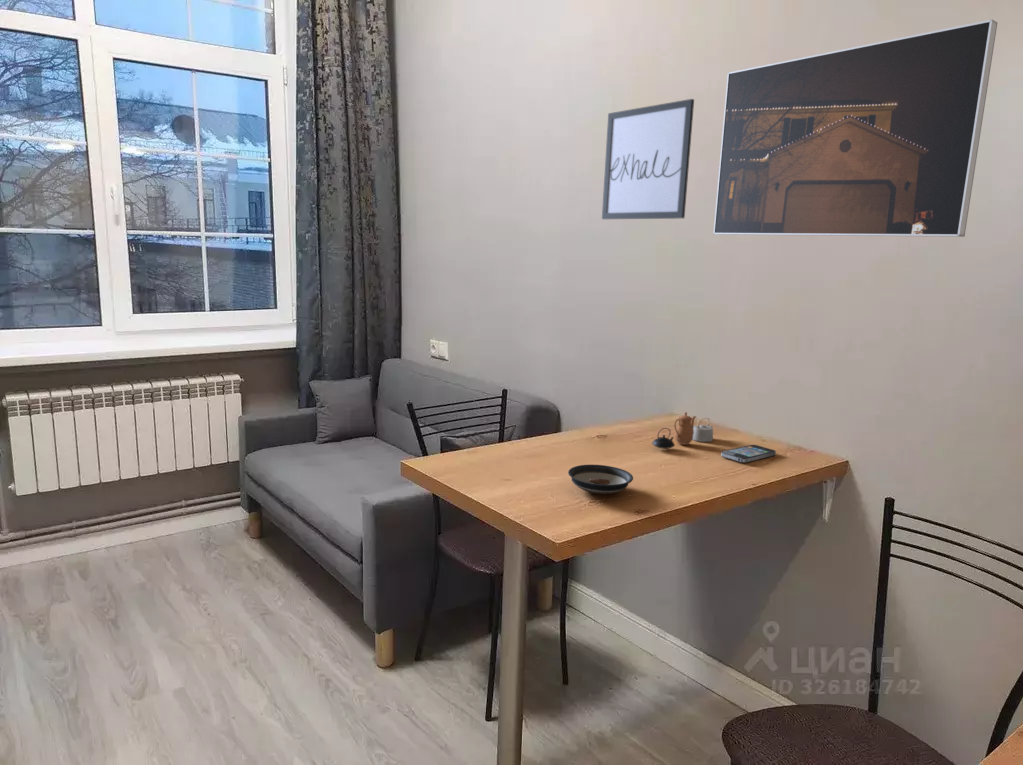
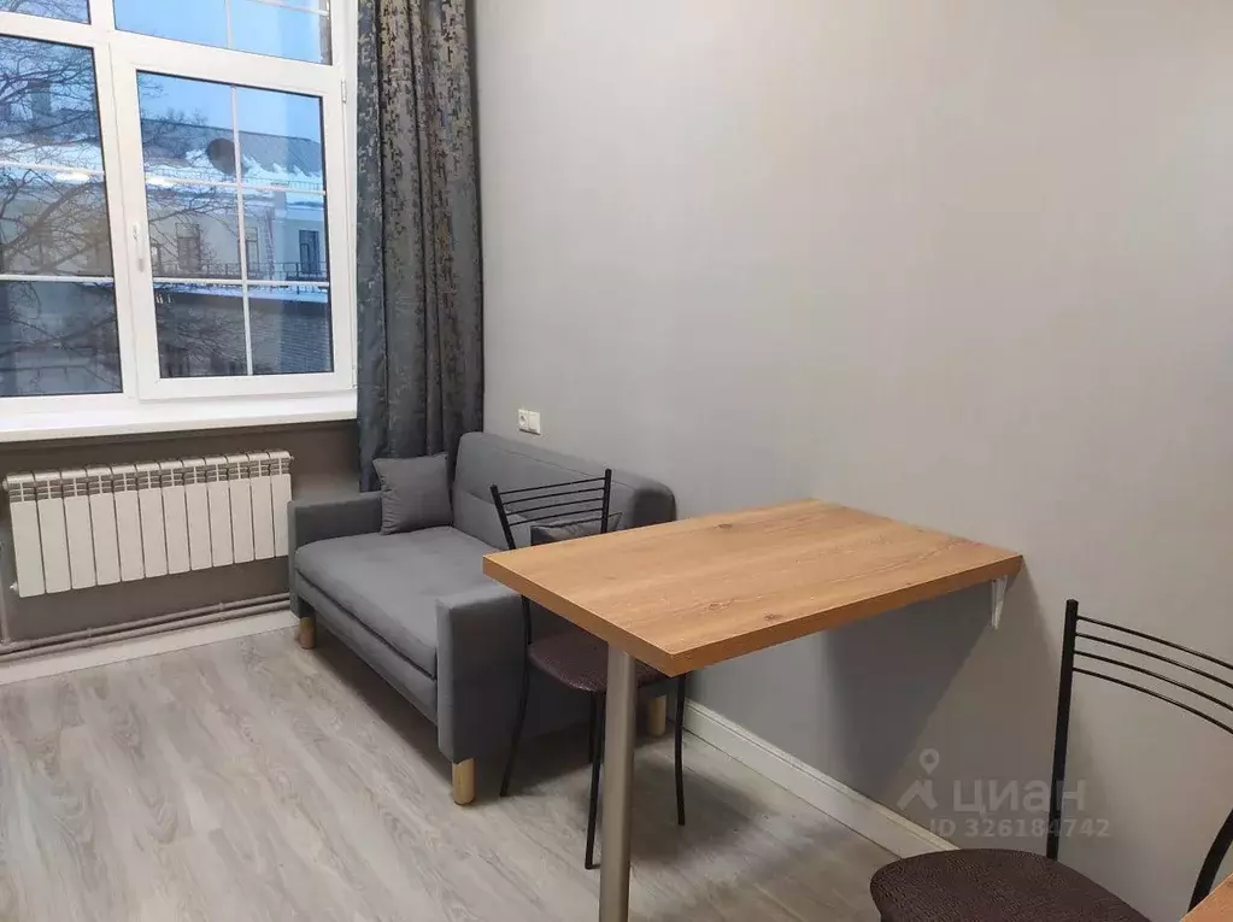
- saucer [567,464,634,495]
- wall art [601,98,695,220]
- teapot [651,411,714,450]
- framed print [712,19,998,238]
- smartphone [720,444,777,464]
